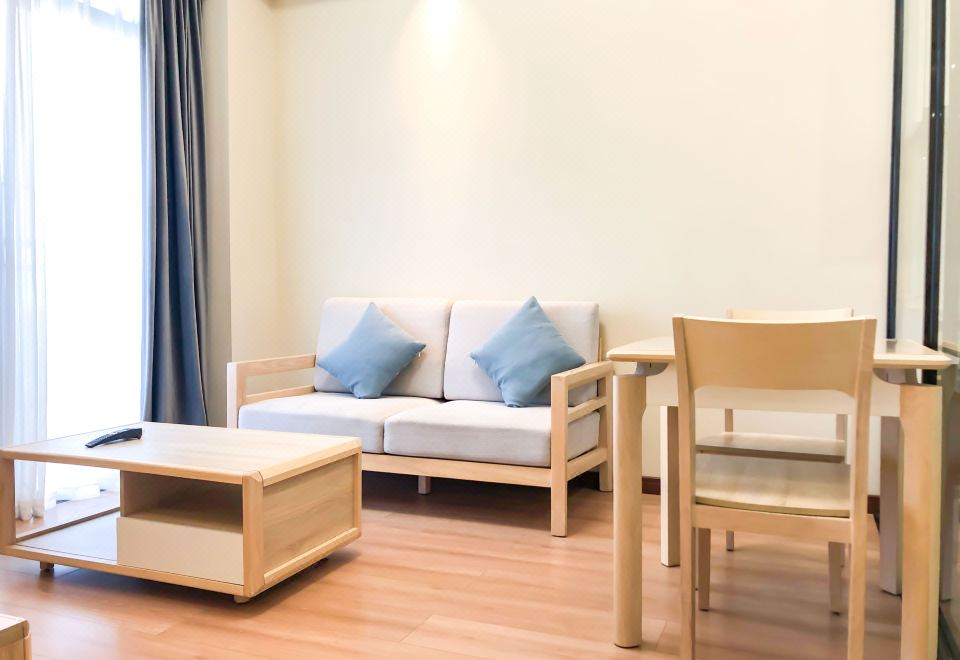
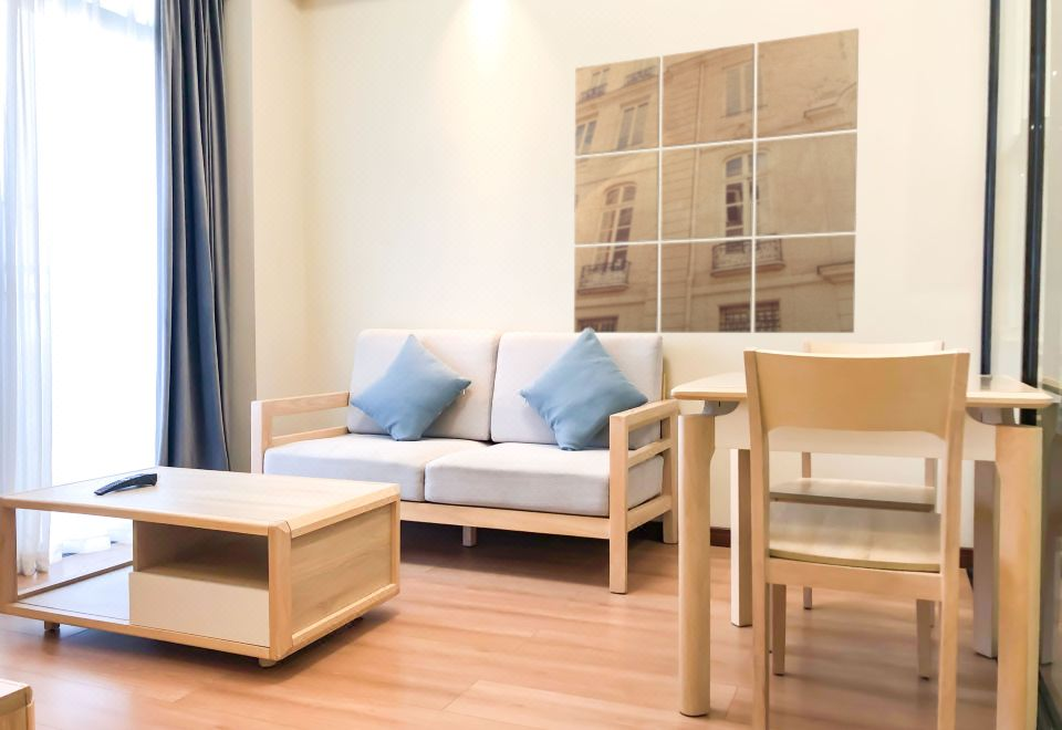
+ wall art [573,28,860,334]
